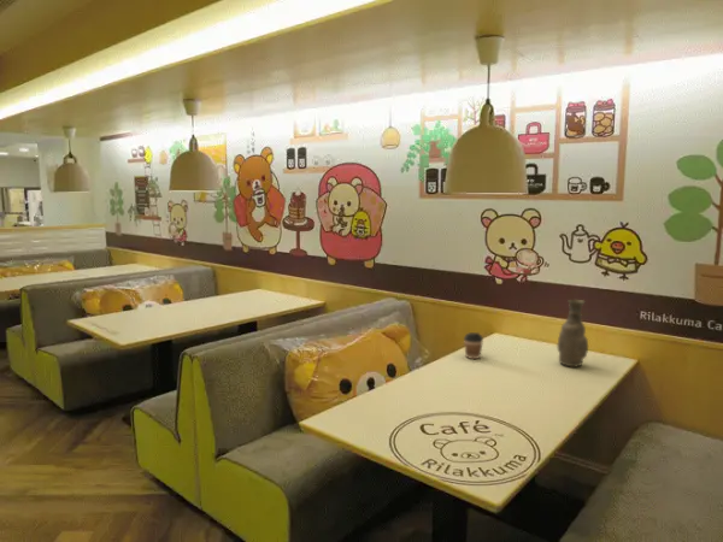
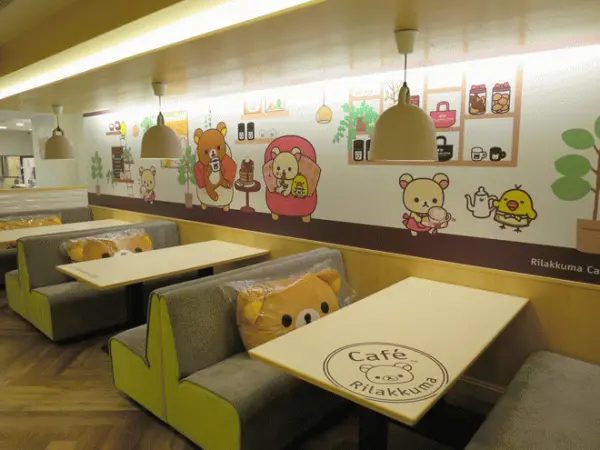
- coffee cup [463,331,484,360]
- vase [556,299,589,369]
